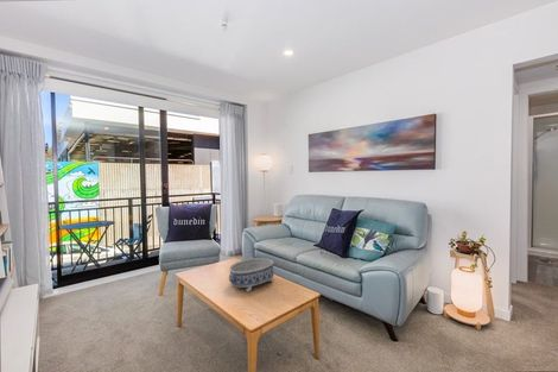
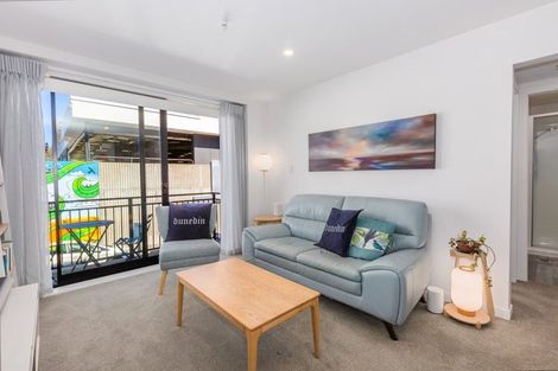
- decorative bowl [228,257,274,294]
